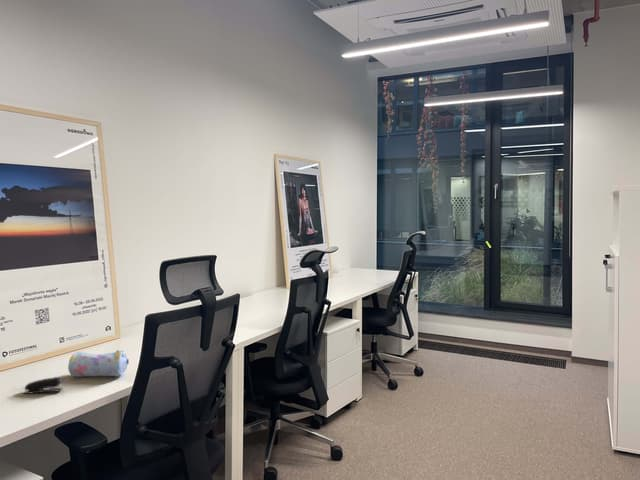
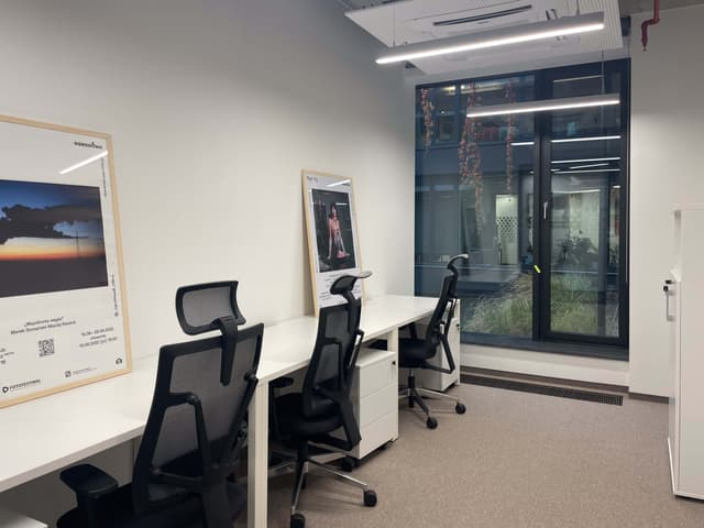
- stapler [22,376,64,395]
- pencil case [67,349,130,378]
